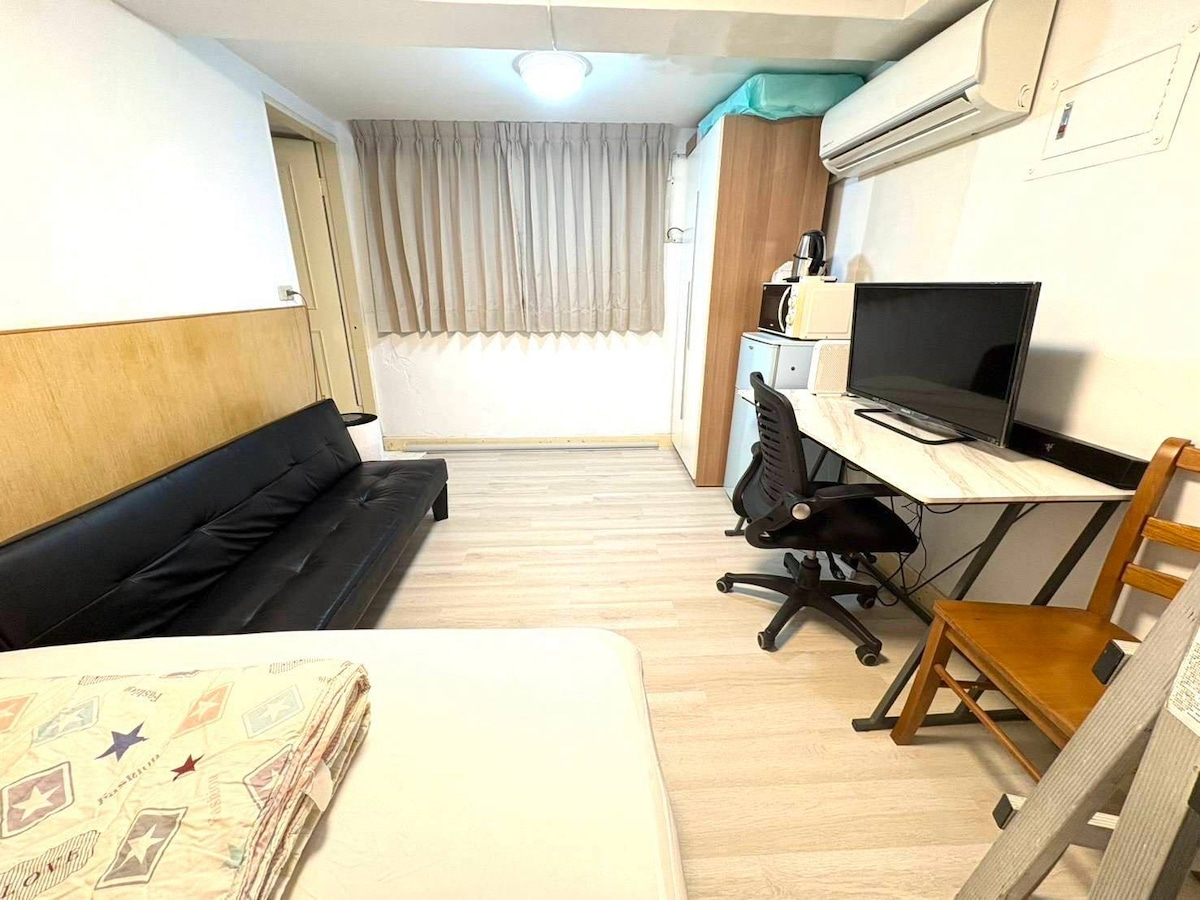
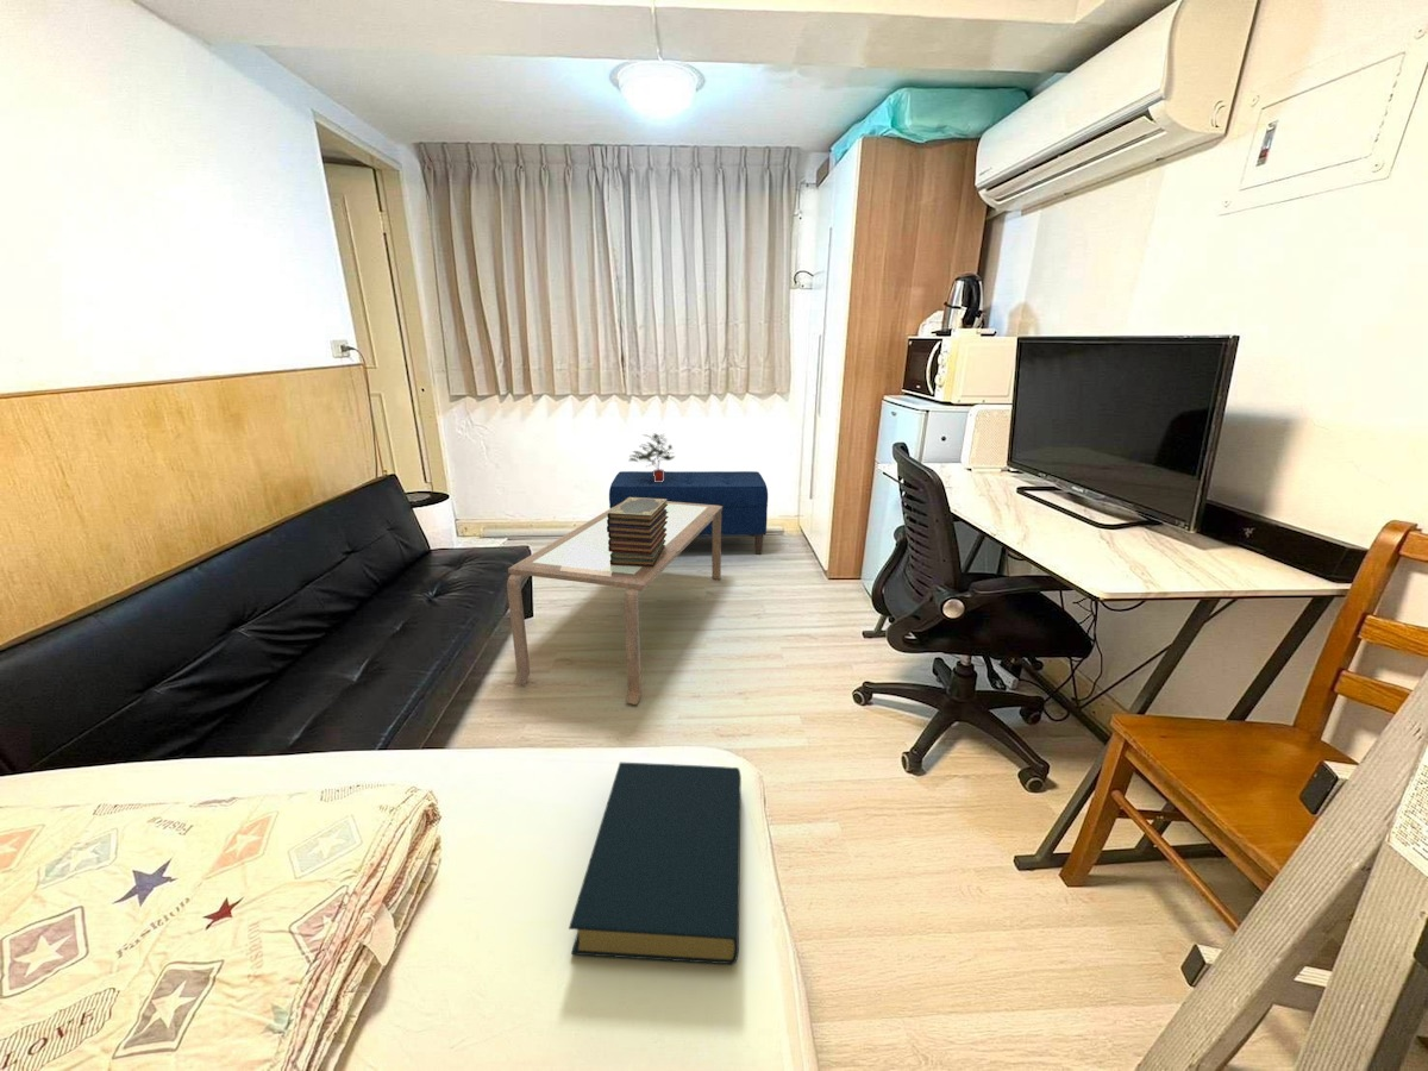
+ hardback book [568,762,743,965]
+ coffee table [506,501,722,706]
+ bench [608,470,769,556]
+ potted plant [627,432,676,482]
+ book stack [607,497,669,568]
